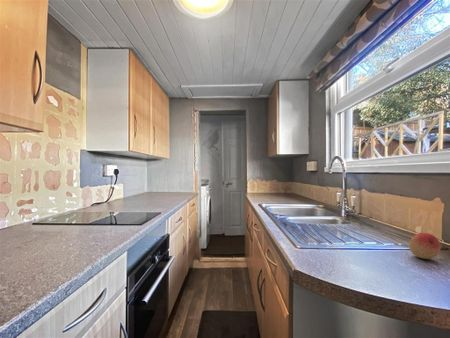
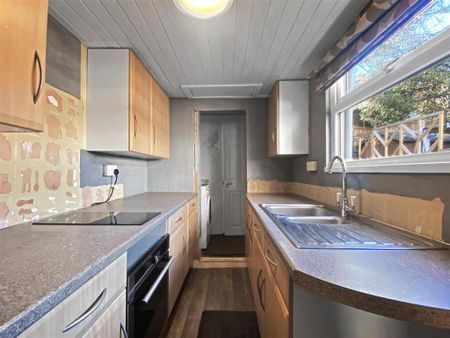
- fruit [408,232,442,260]
